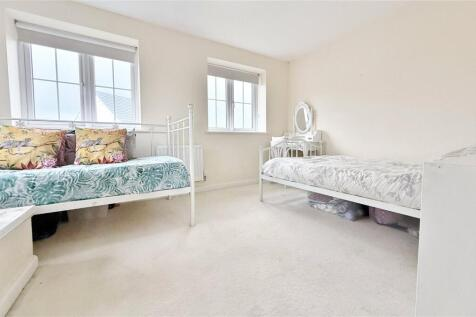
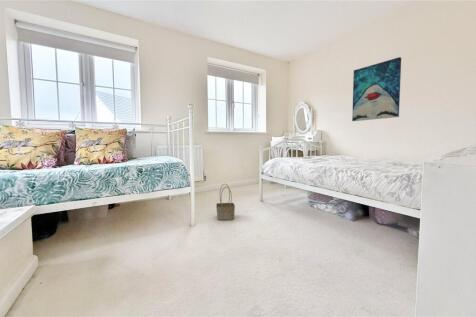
+ basket [215,183,236,221]
+ wall art [351,56,402,122]
